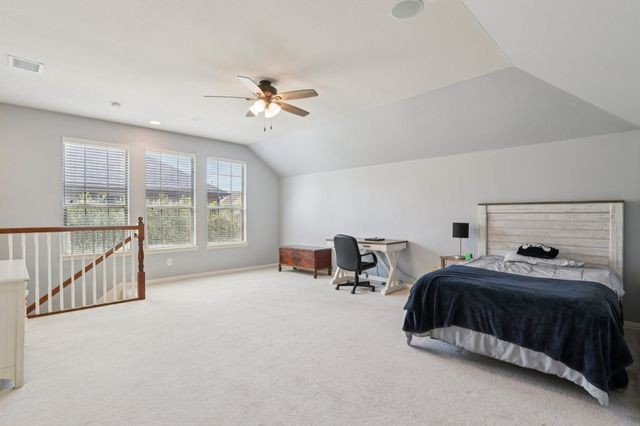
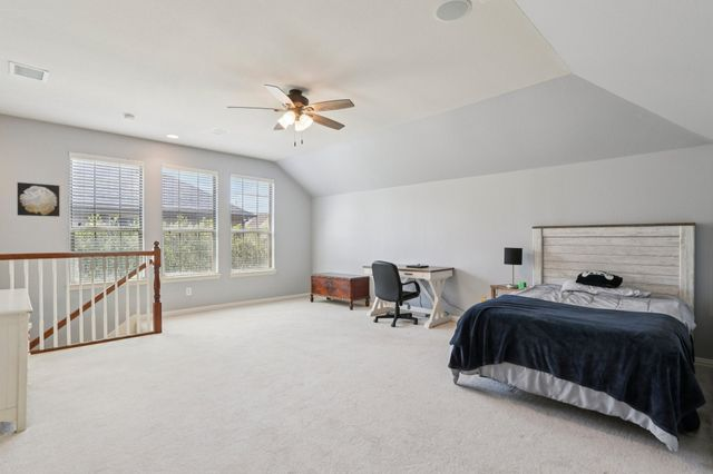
+ wall art [17,181,60,218]
